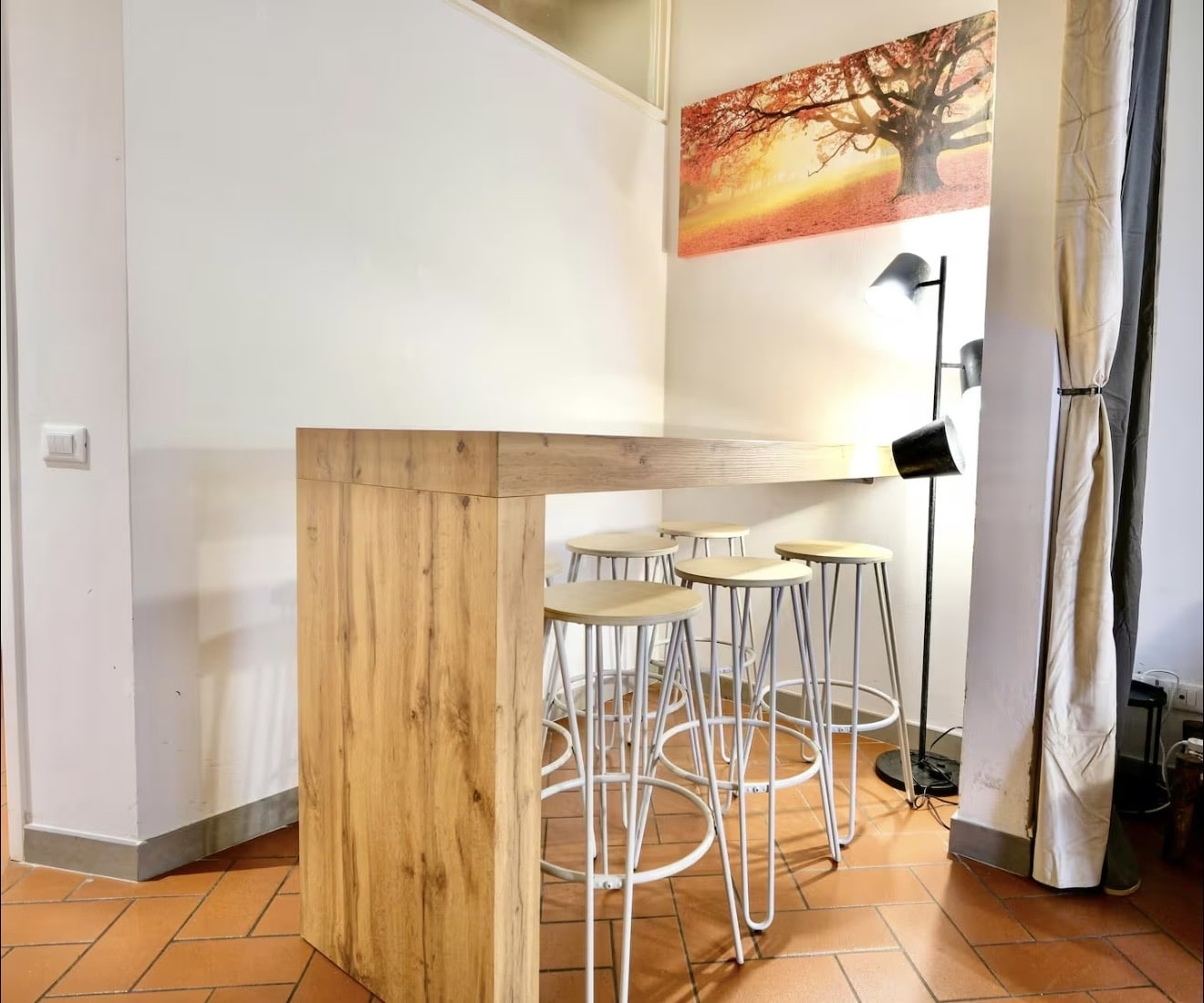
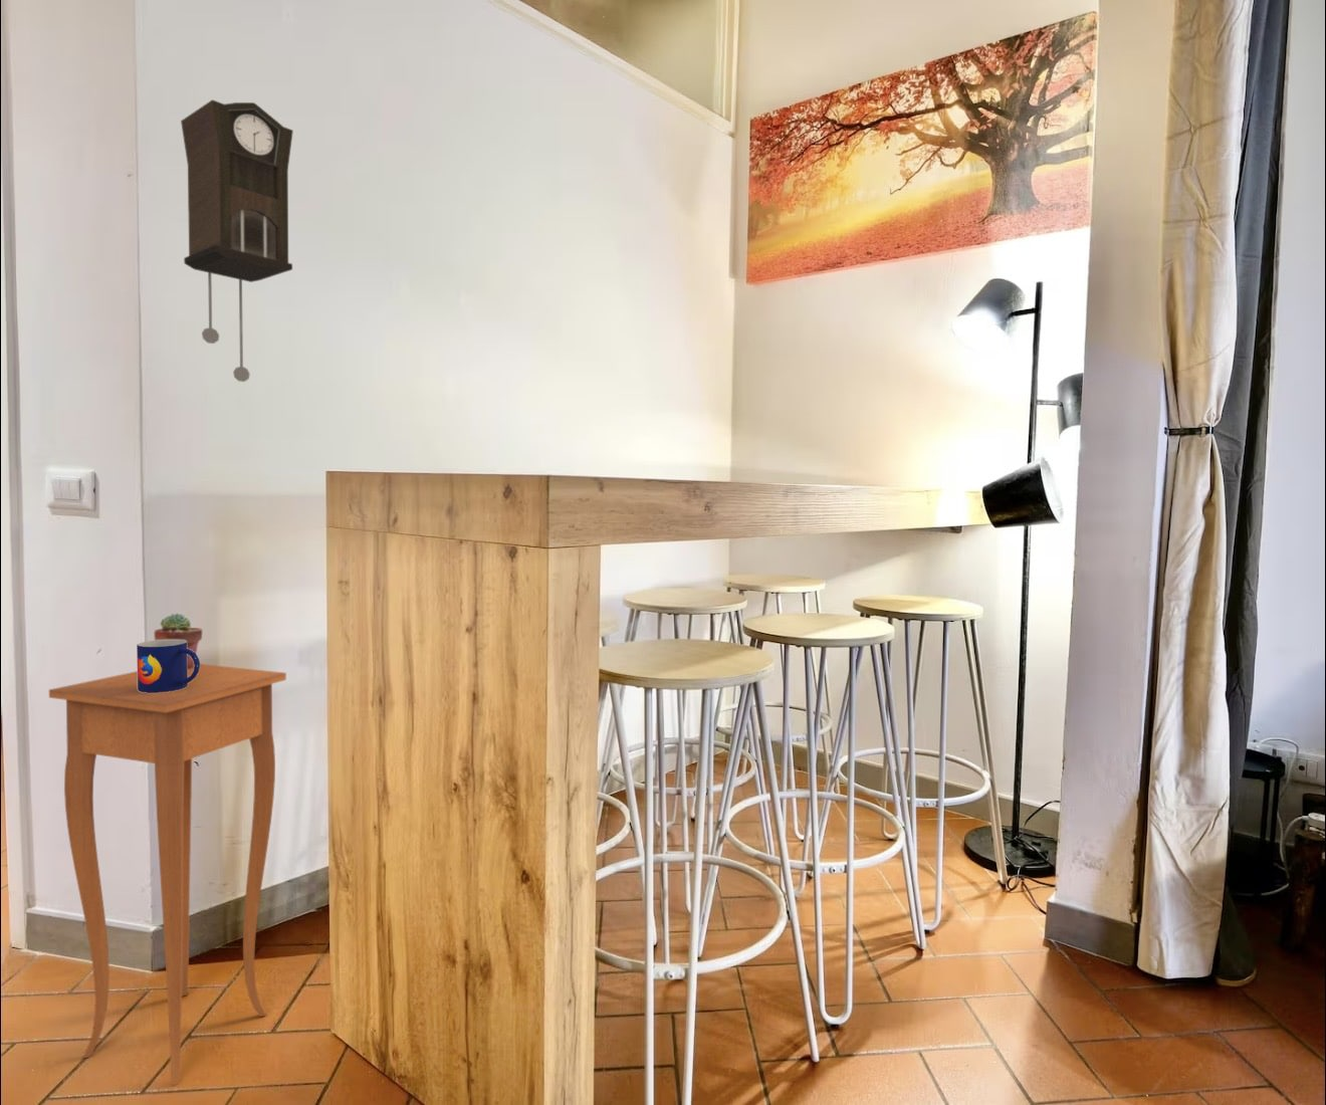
+ potted succulent [154,613,203,669]
+ pendulum clock [180,98,294,382]
+ side table [48,663,287,1087]
+ mug [135,640,200,693]
